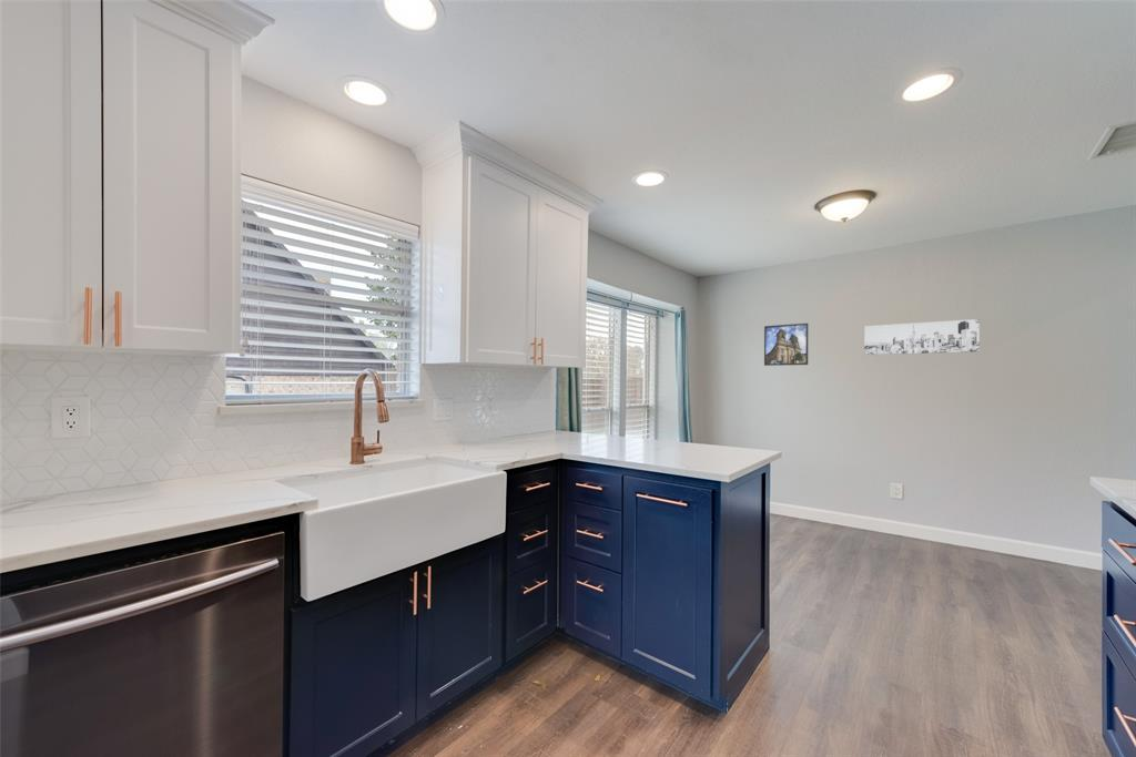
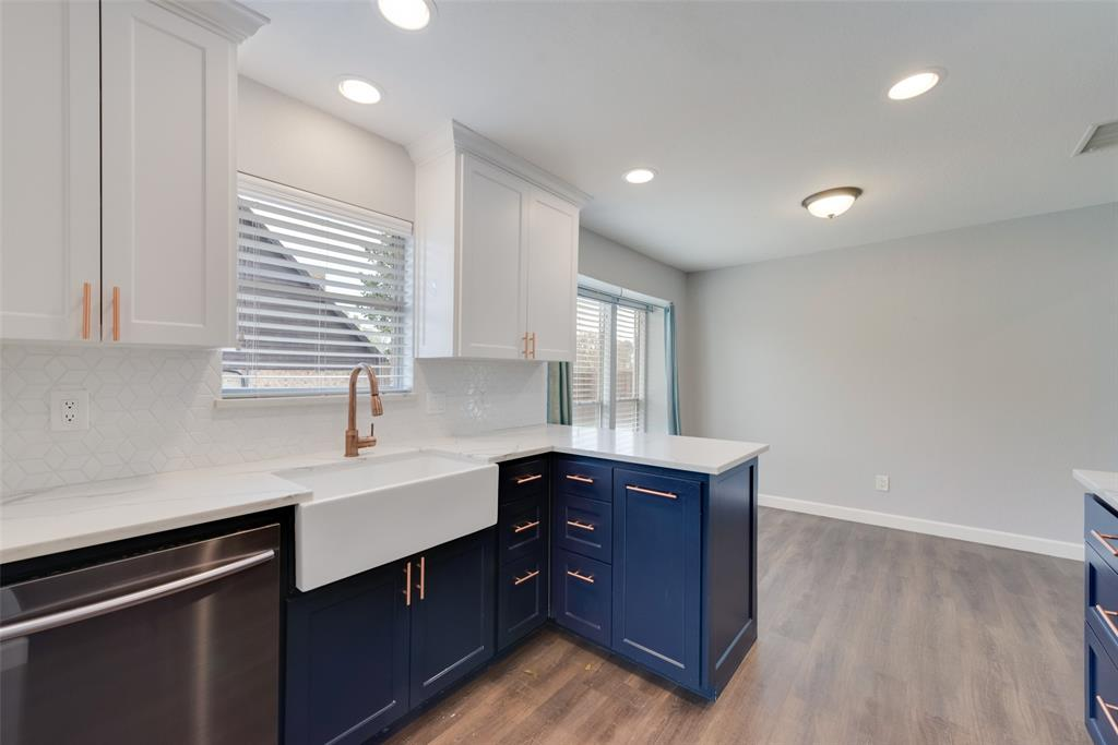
- wall art [863,318,981,356]
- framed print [763,323,809,367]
